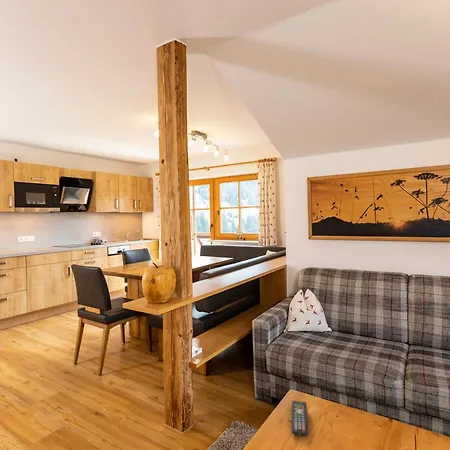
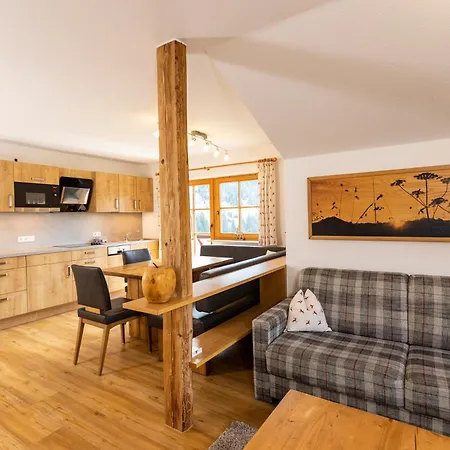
- remote control [291,400,309,436]
